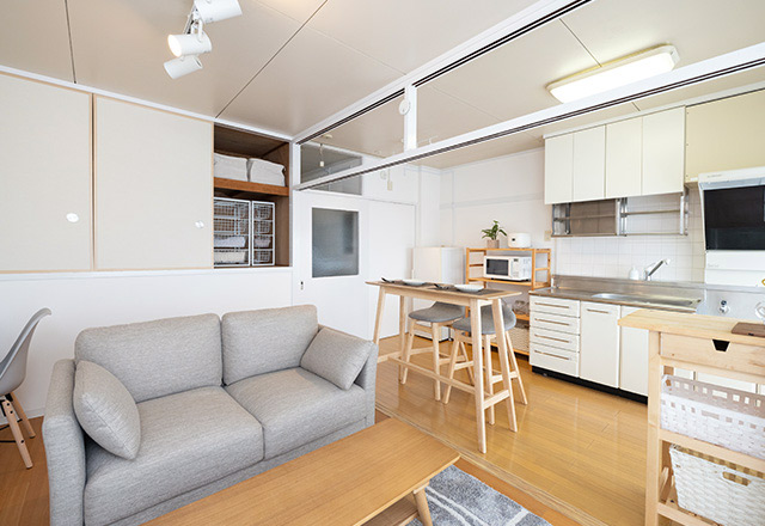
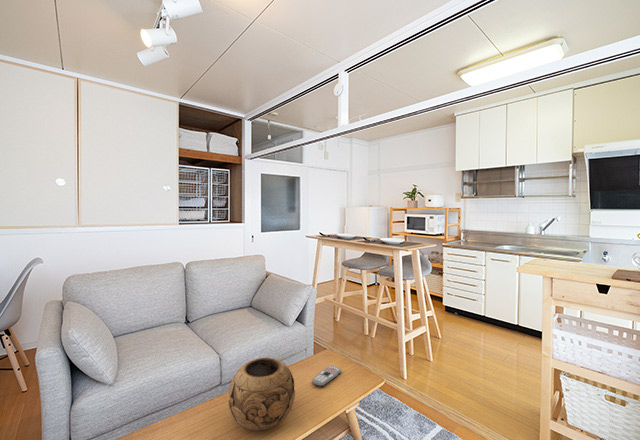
+ decorative bowl [227,357,296,431]
+ remote control [312,364,342,387]
